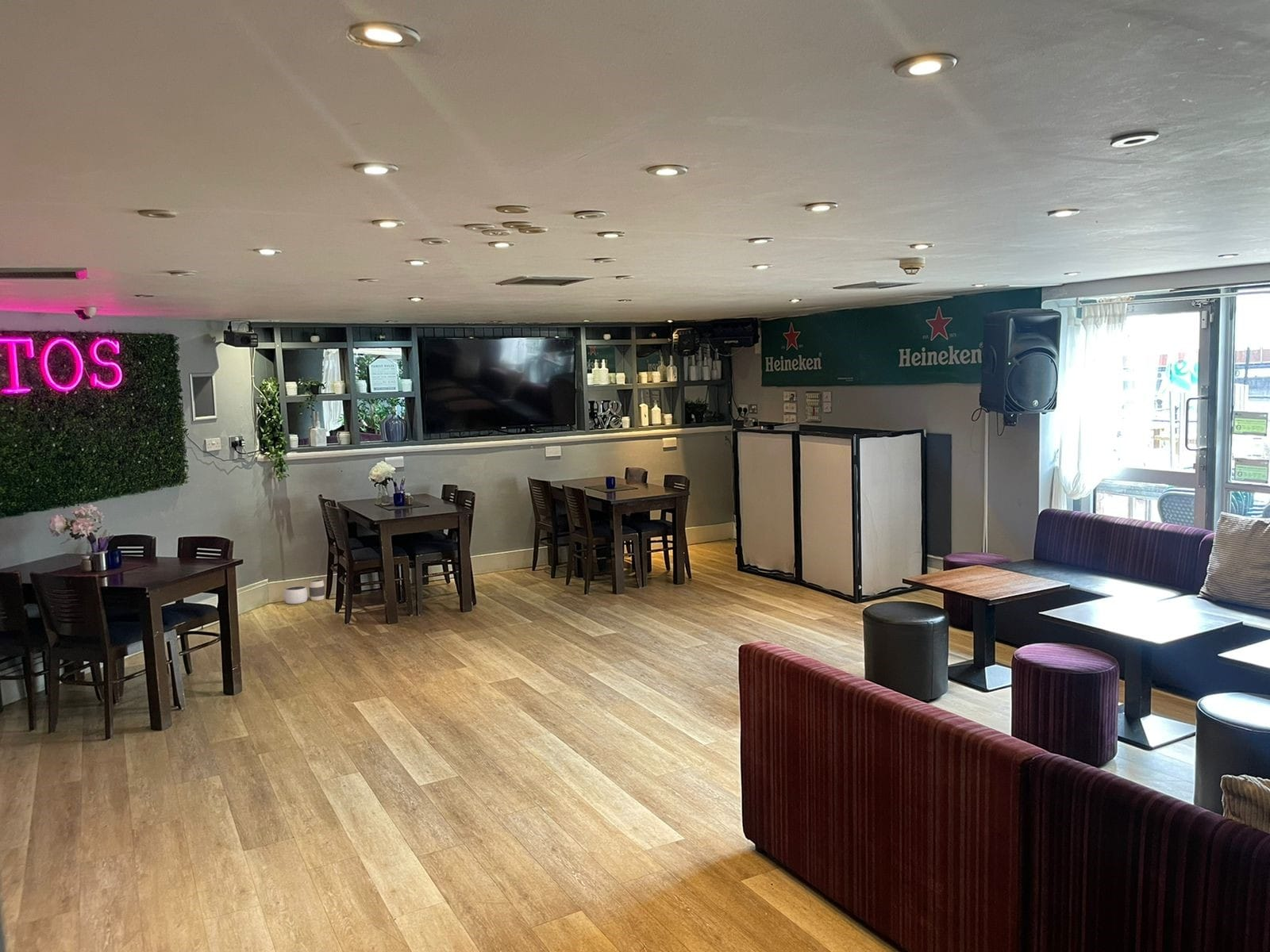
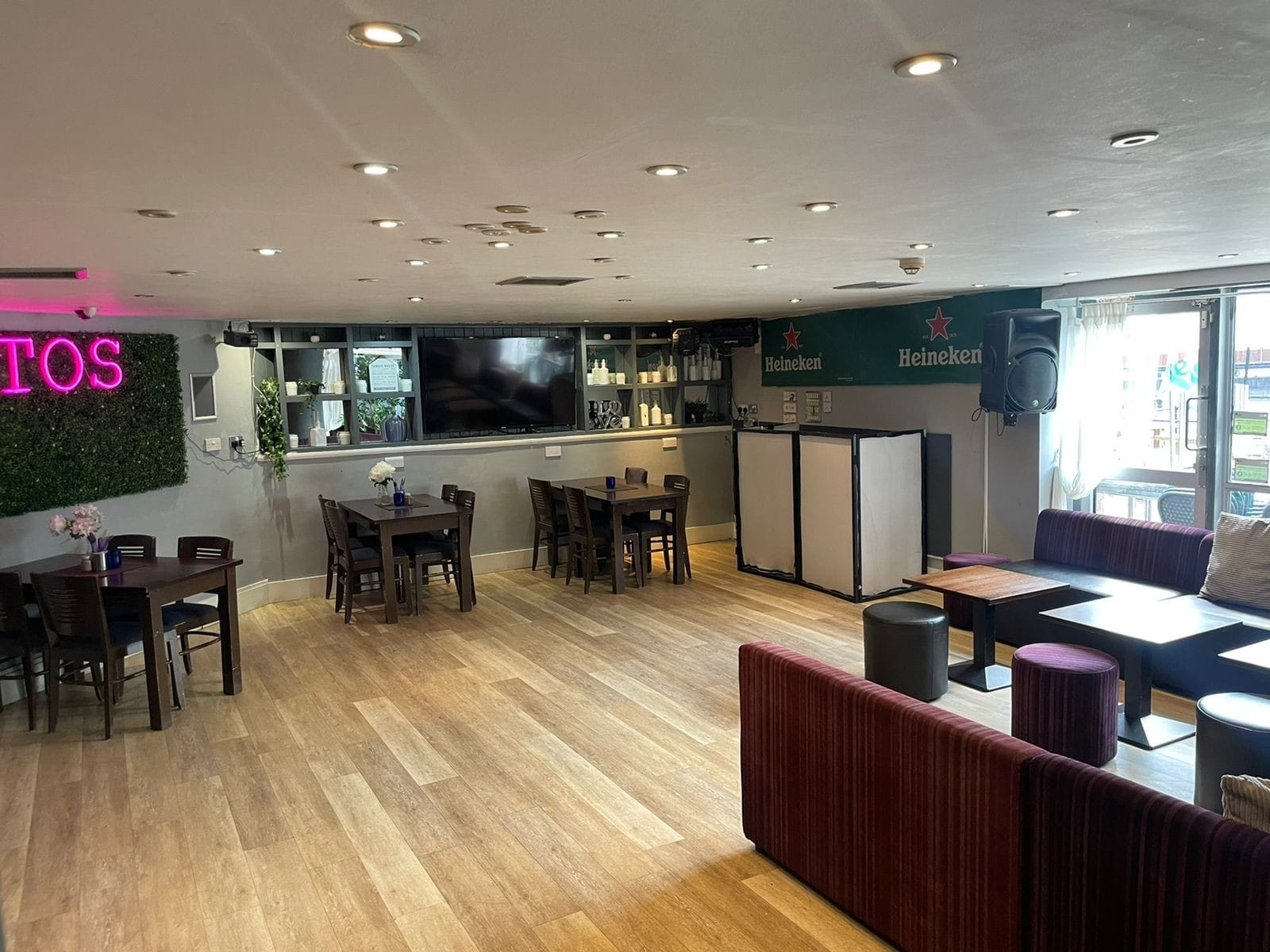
- waste basket [283,578,325,605]
